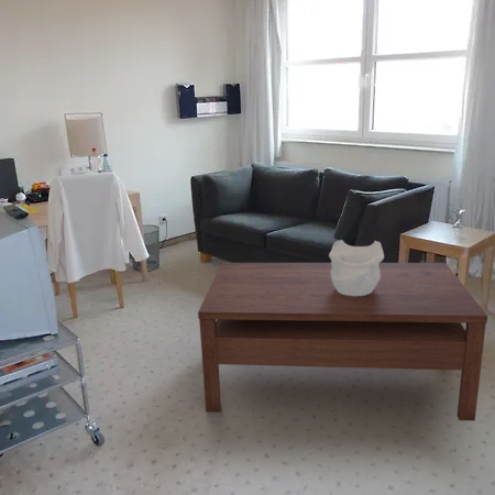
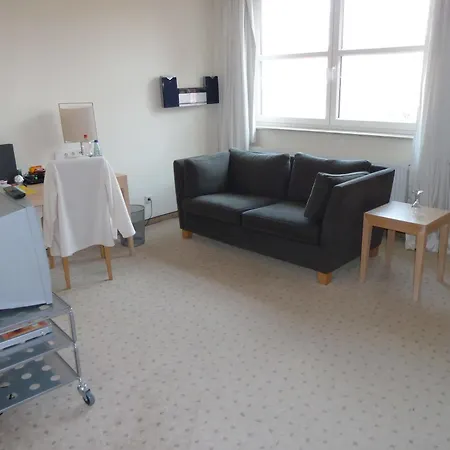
- decorative bowl [328,239,385,296]
- coffee table [197,262,488,422]
